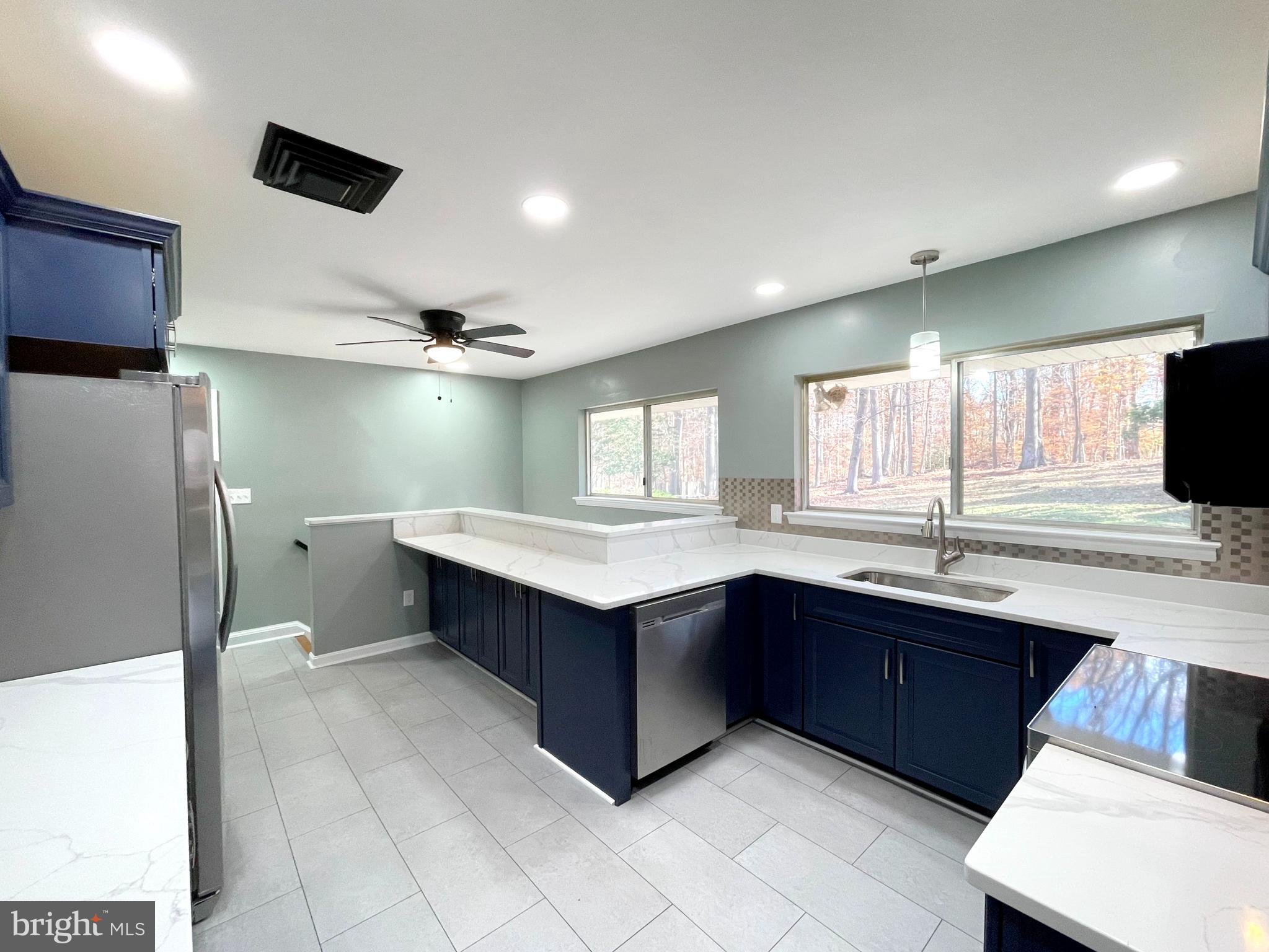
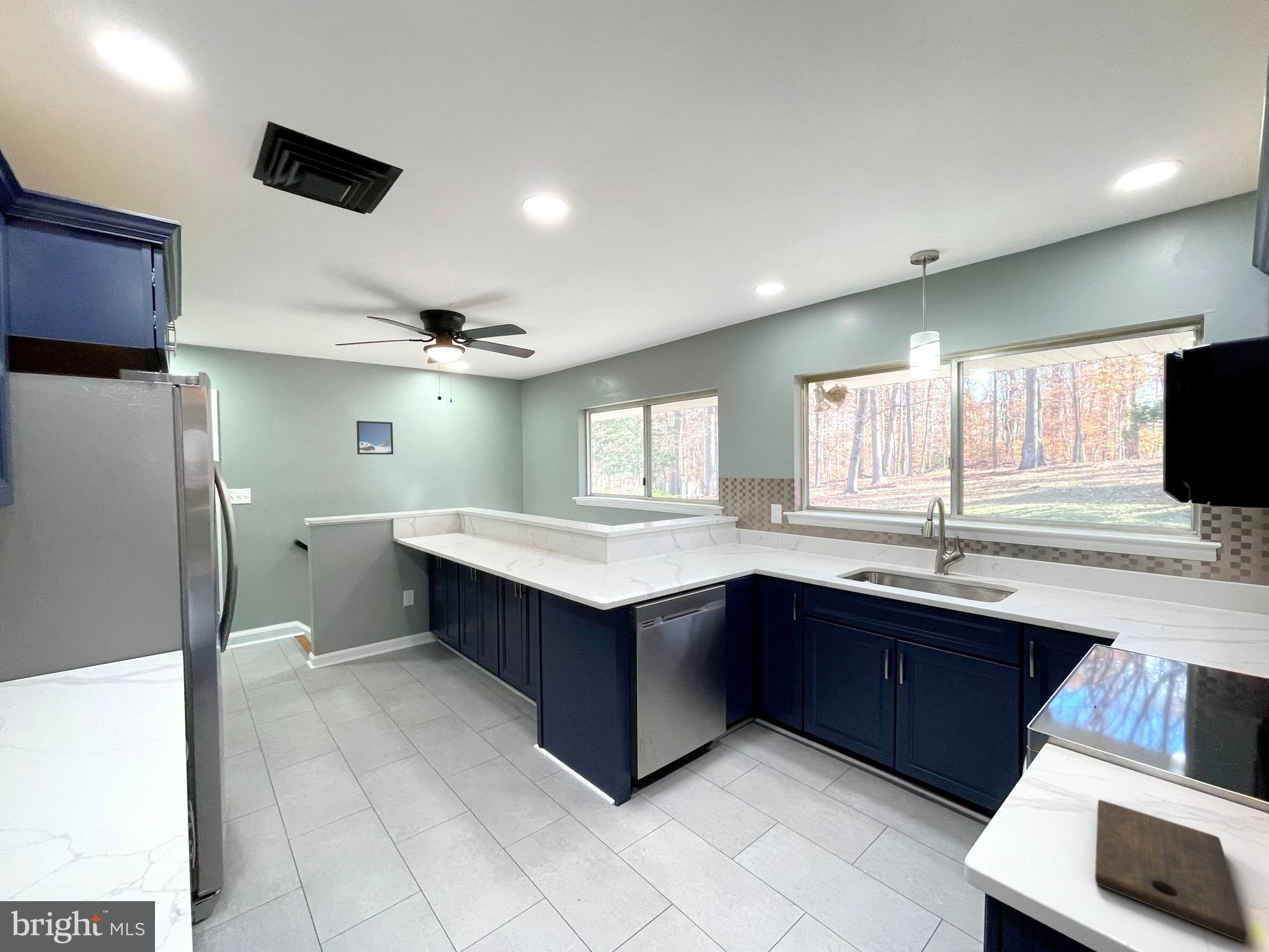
+ cutting board [1095,799,1247,943]
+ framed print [356,420,394,455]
